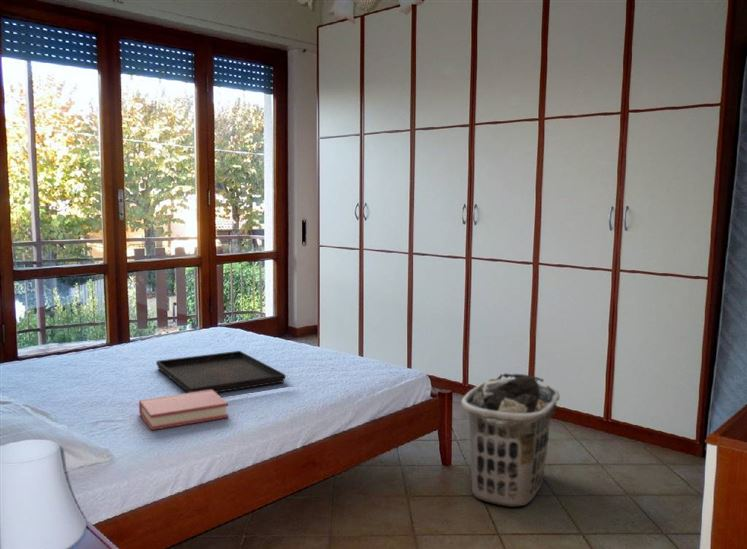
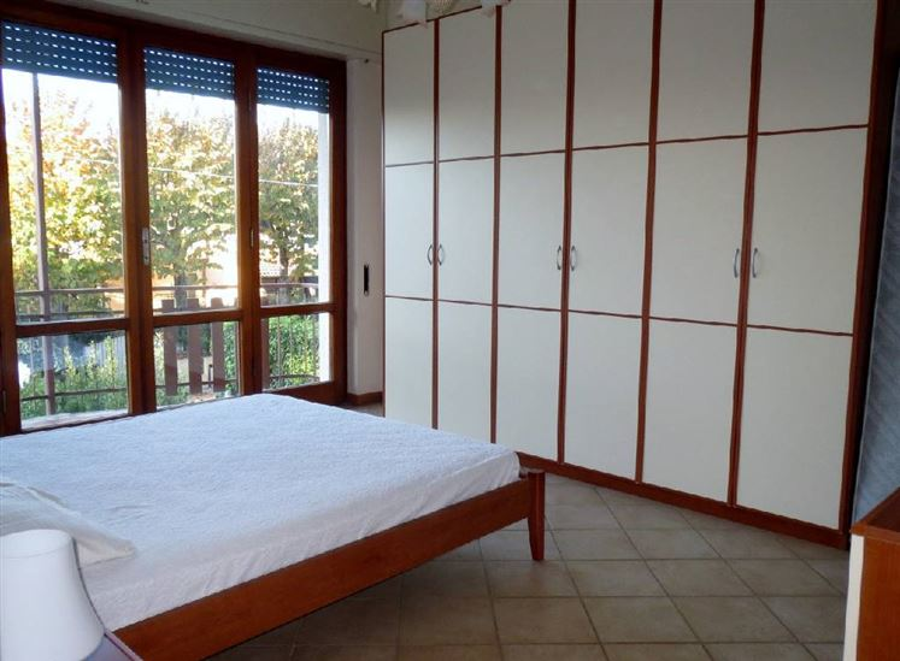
- hardback book [138,390,229,431]
- clothes hamper [460,373,561,508]
- serving tray [155,350,286,394]
